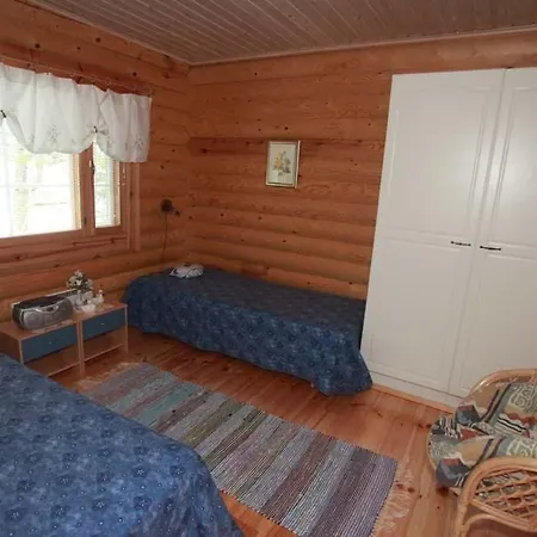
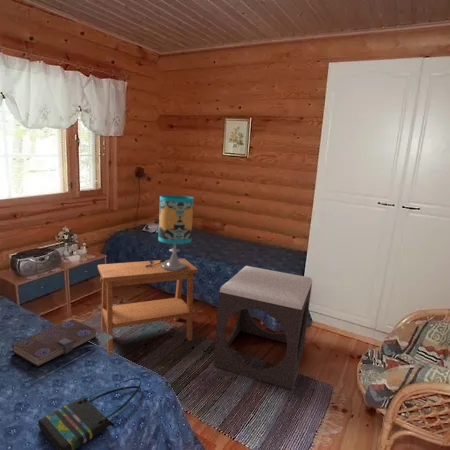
+ tote bag [37,377,142,450]
+ footstool [213,265,313,391]
+ book [11,319,98,368]
+ side table [97,258,199,357]
+ table lamp [145,194,195,271]
